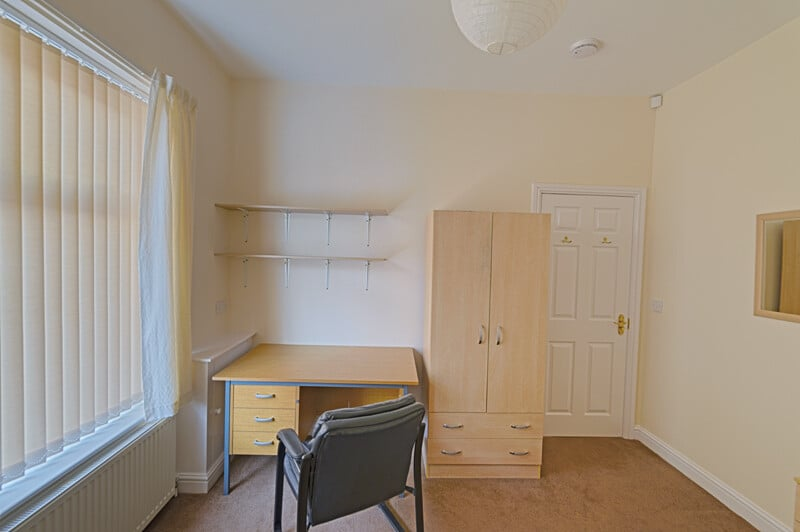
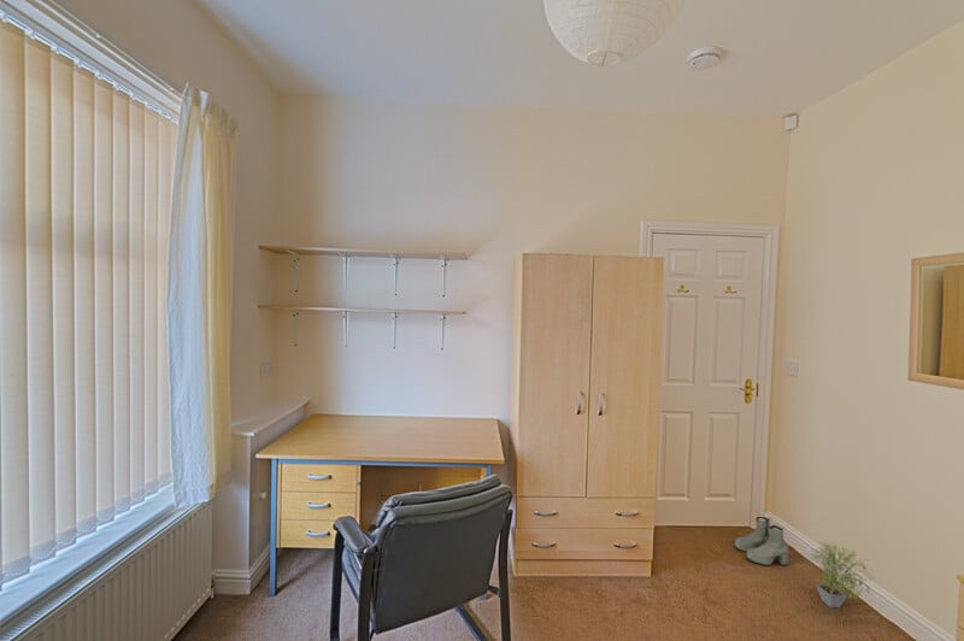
+ boots [734,516,790,566]
+ potted plant [806,539,876,608]
